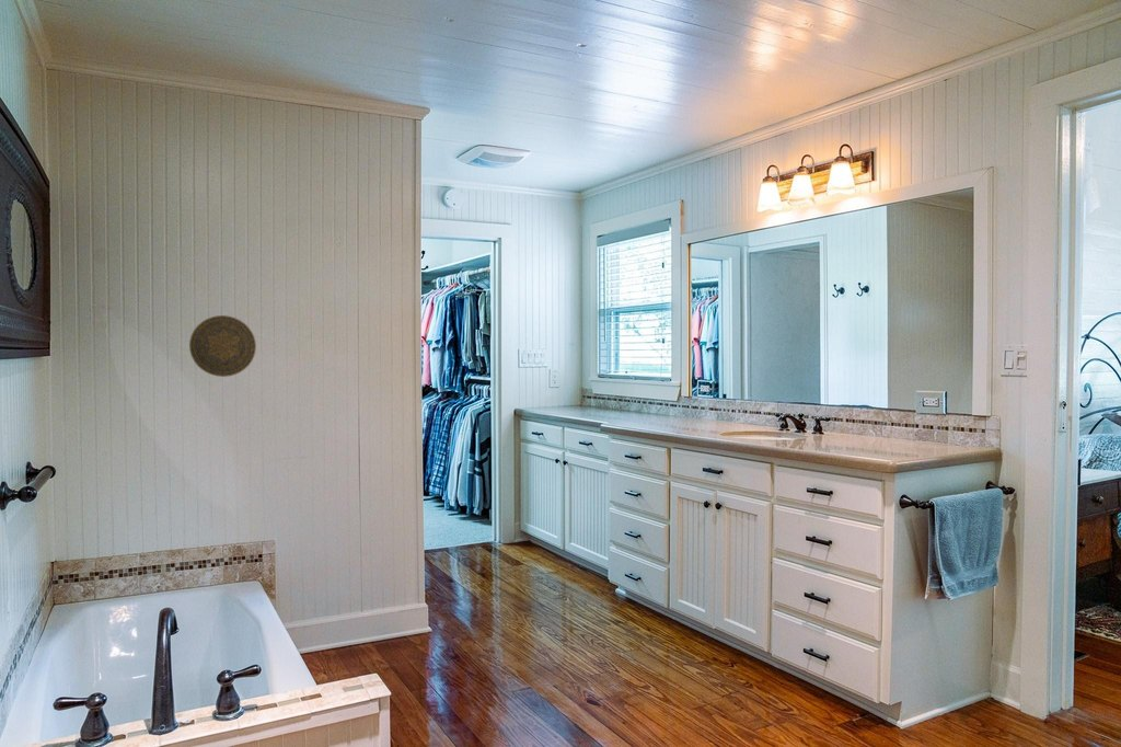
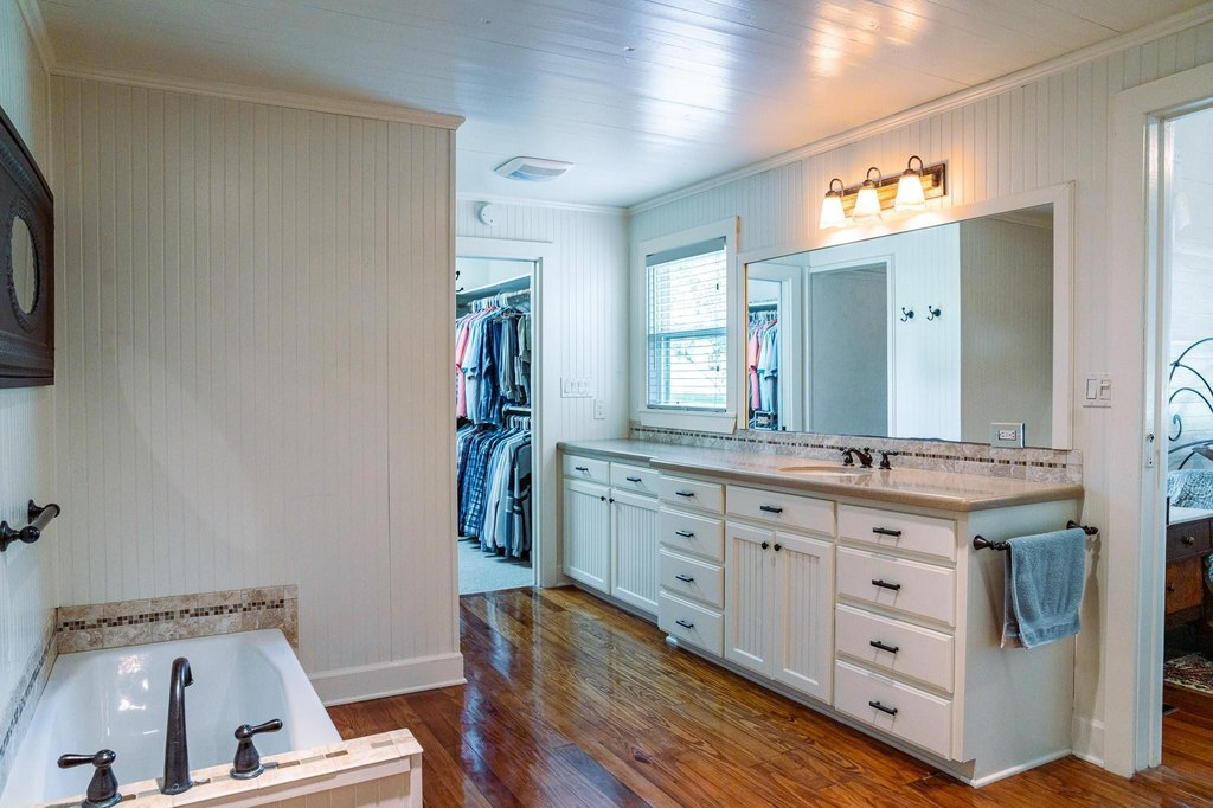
- decorative plate [188,314,257,378]
